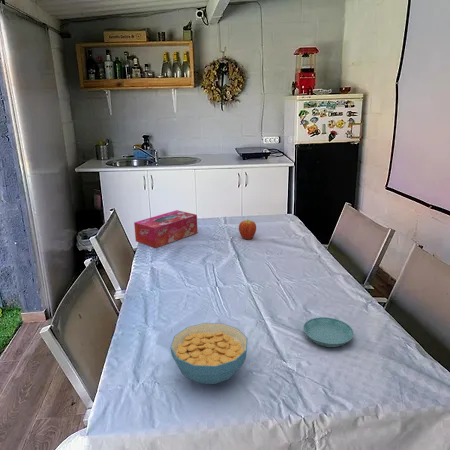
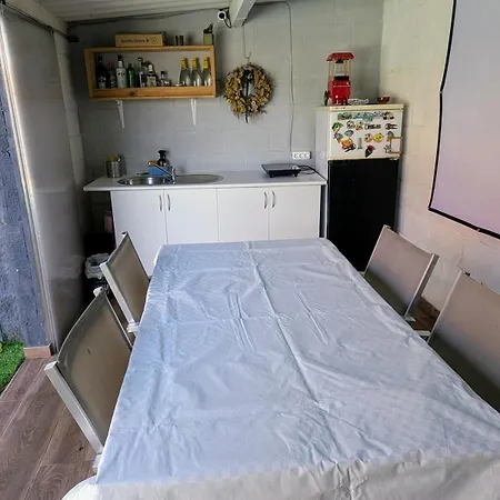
- fruit [238,219,257,240]
- cereal bowl [169,322,248,385]
- saucer [302,316,355,348]
- tissue box [133,209,198,249]
